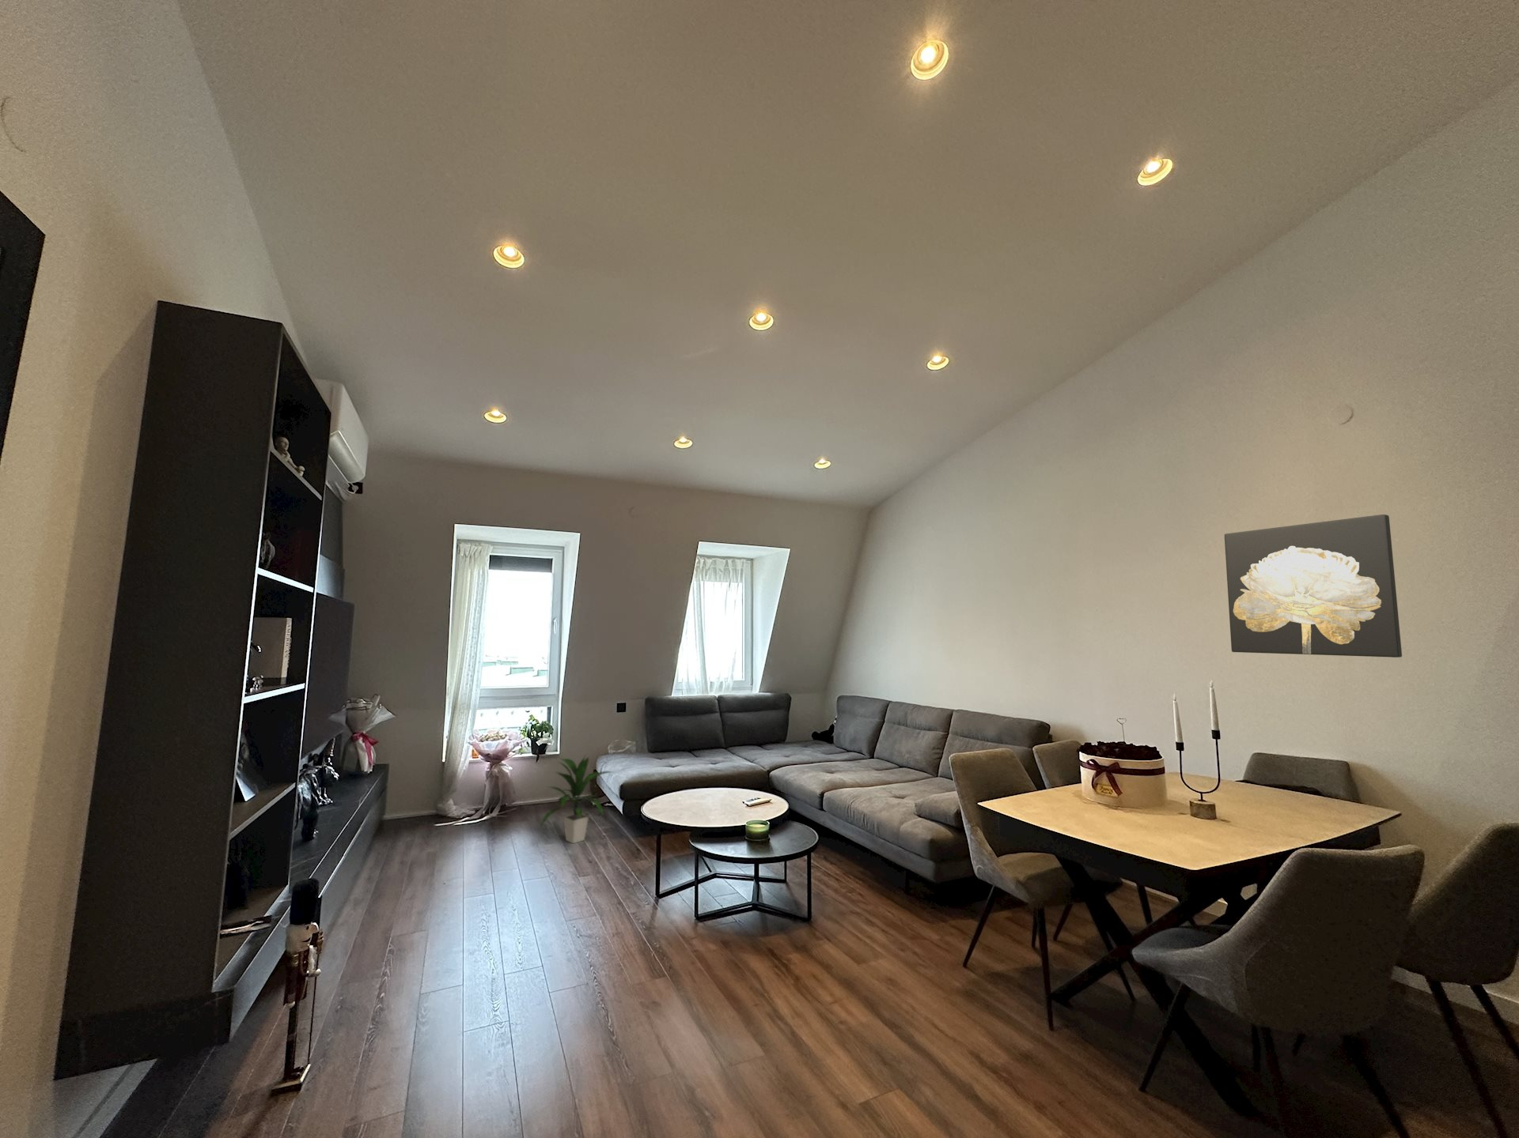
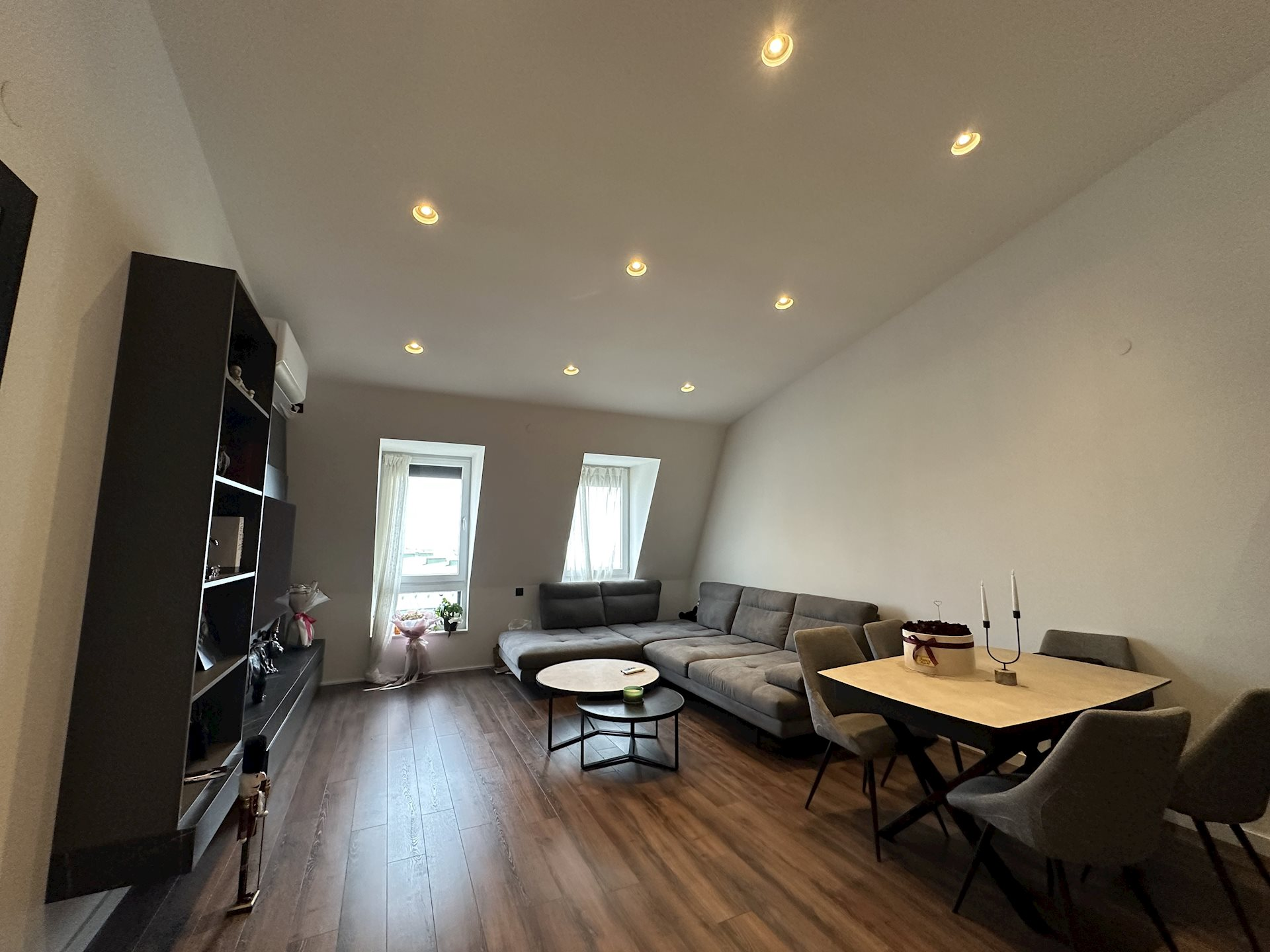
- wall art [1224,514,1403,659]
- indoor plant [538,754,616,844]
